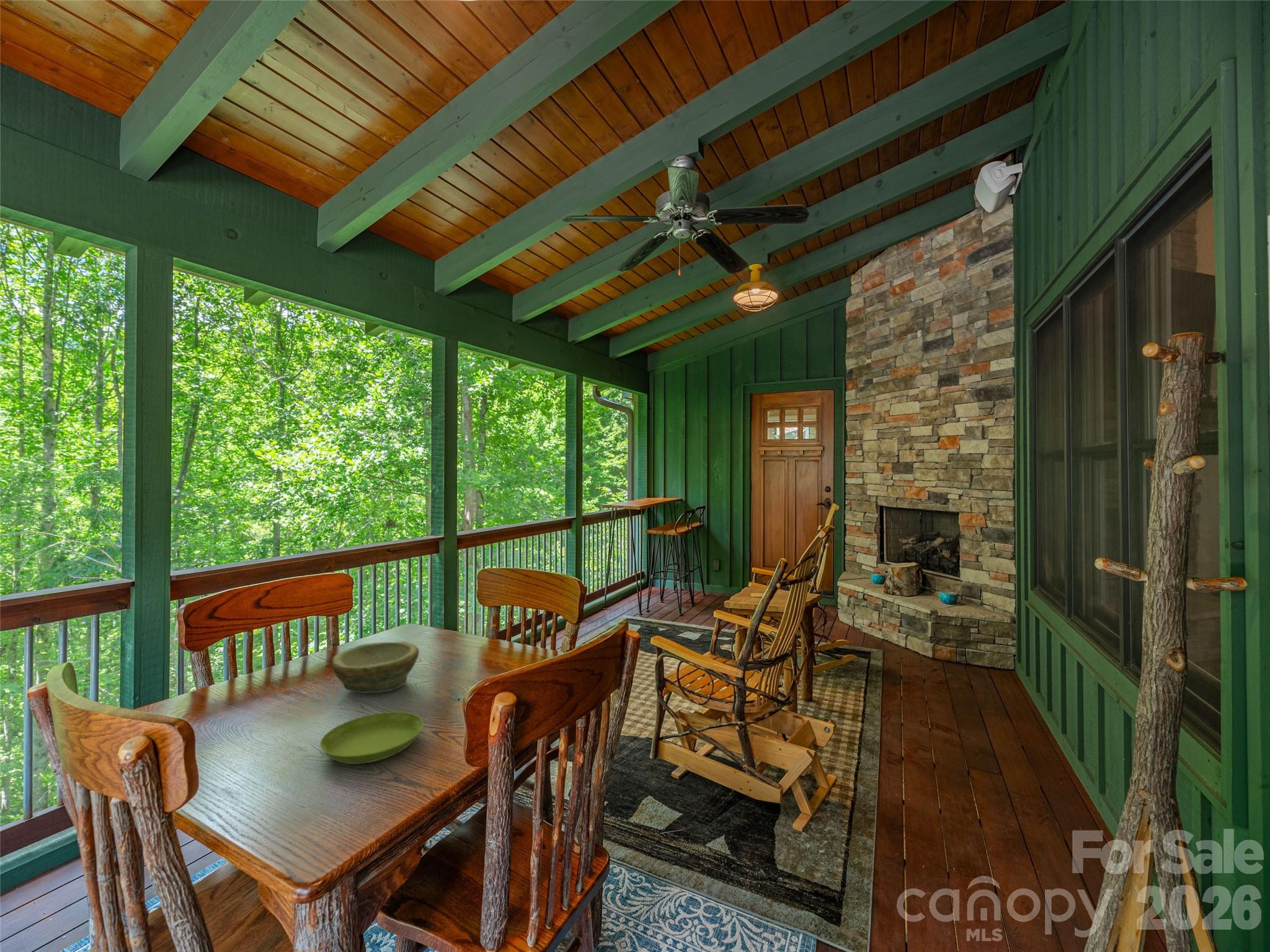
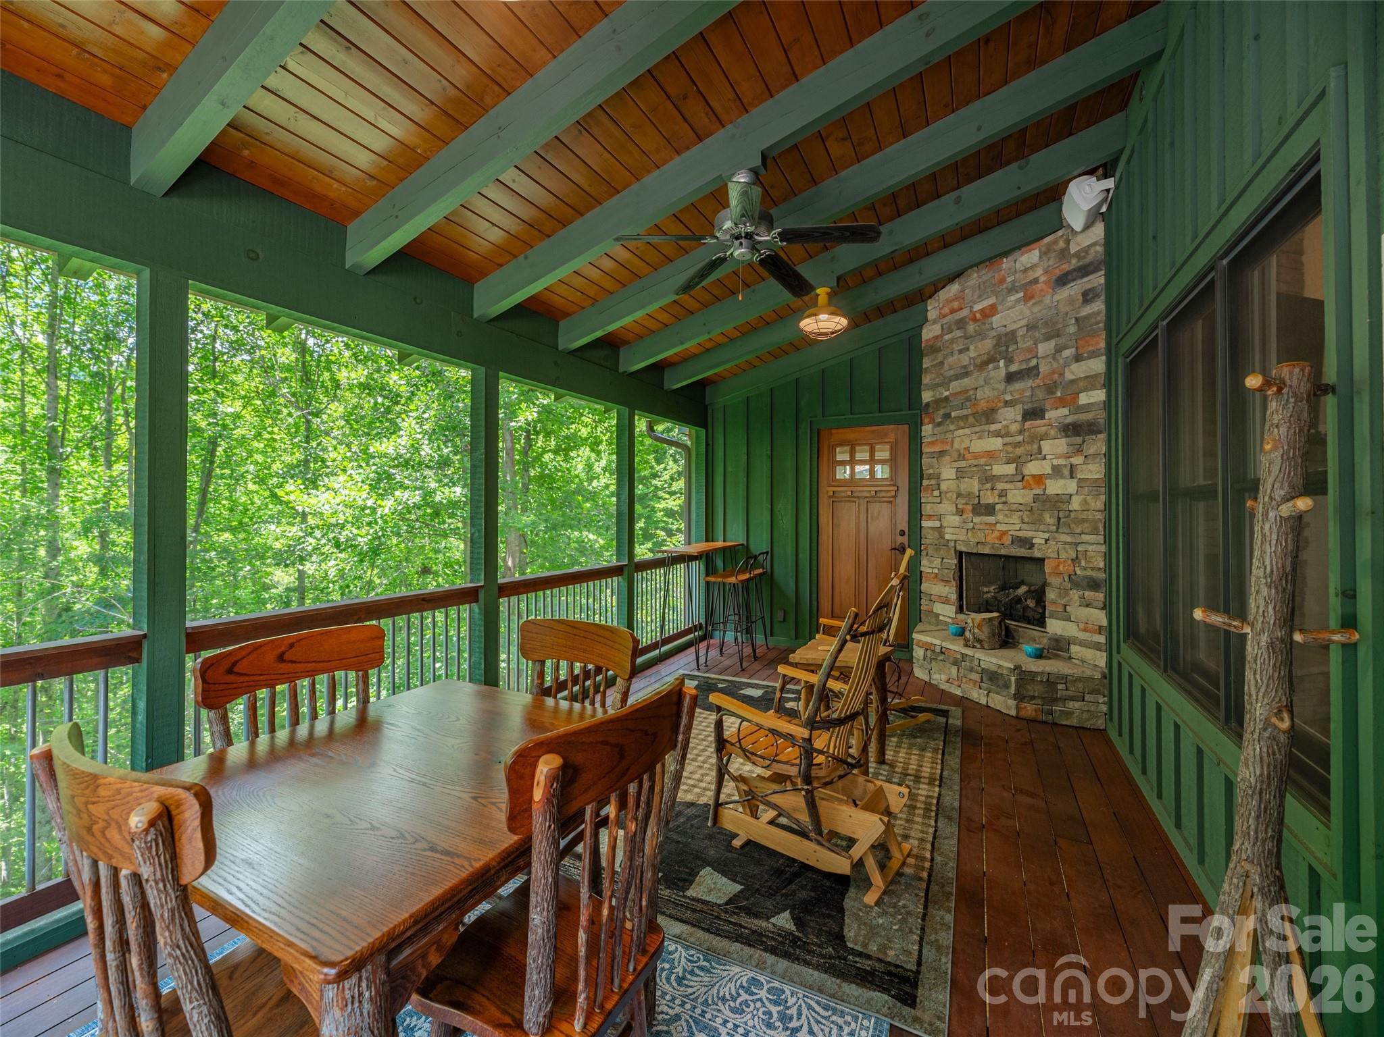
- bowl [331,641,420,694]
- saucer [319,711,424,765]
